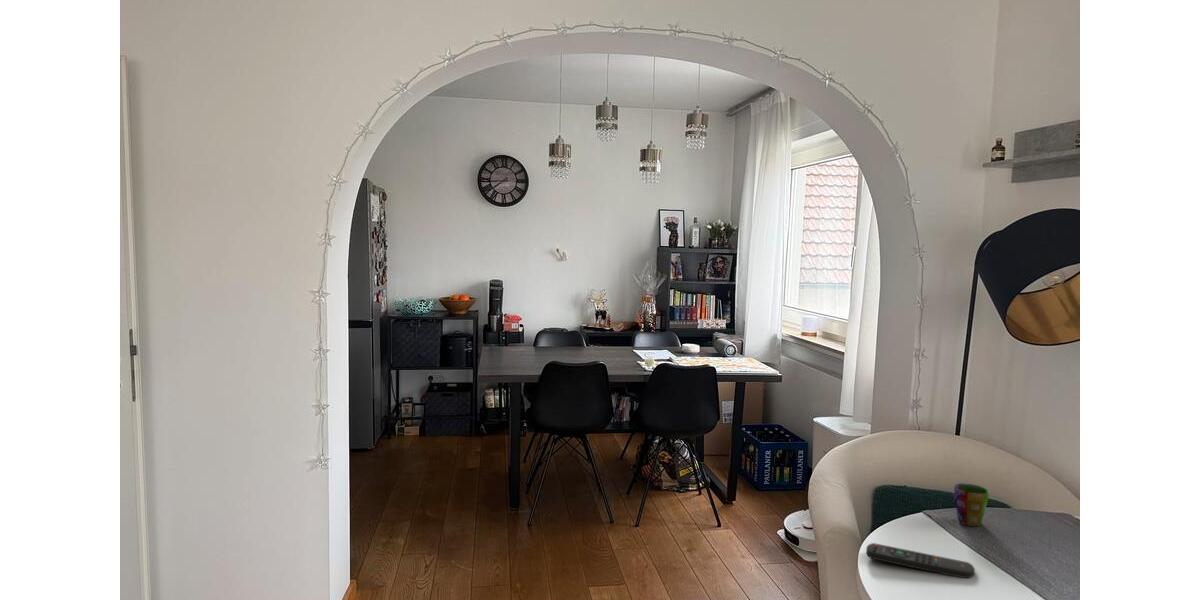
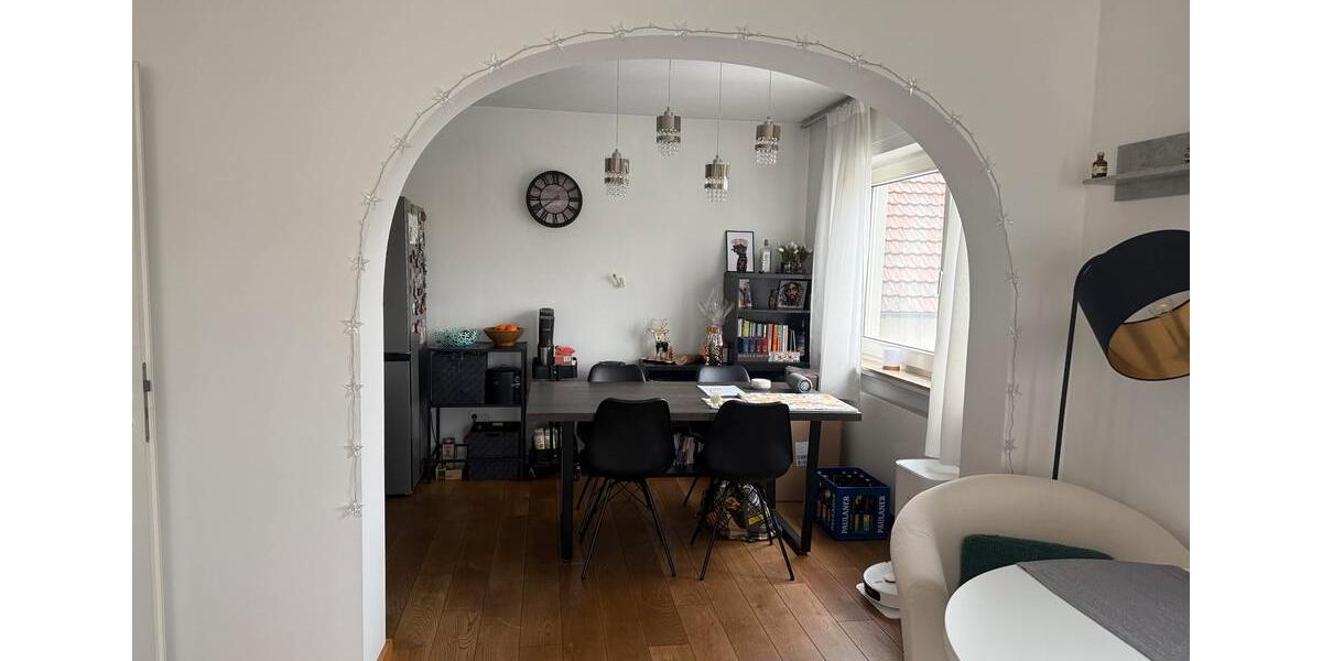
- remote control [865,542,976,579]
- cup [952,482,991,527]
